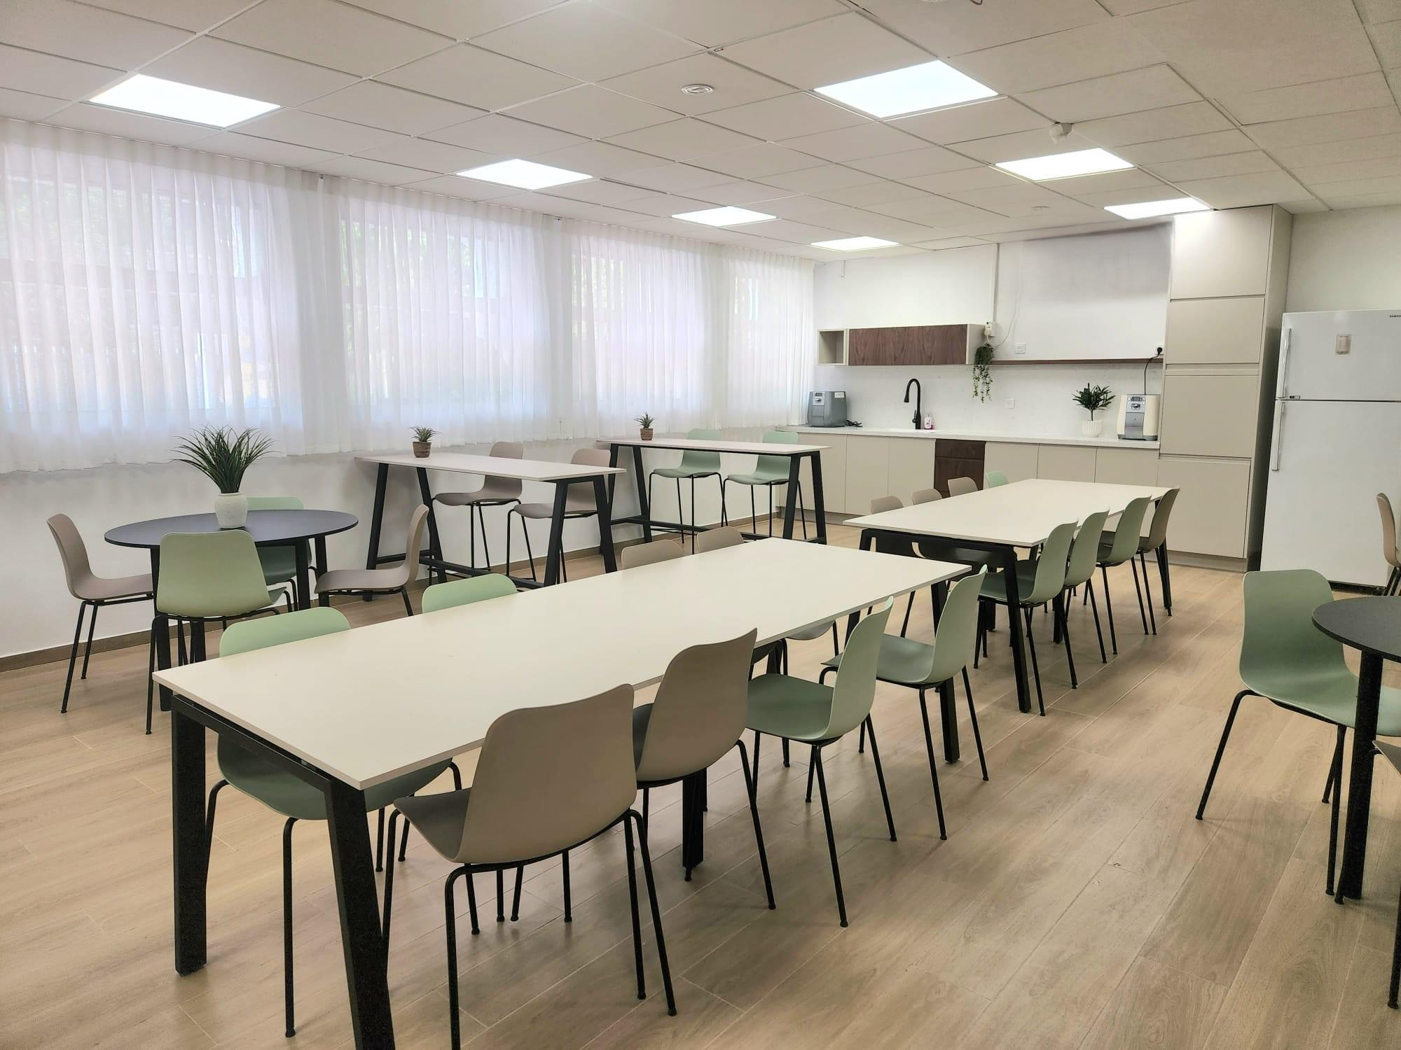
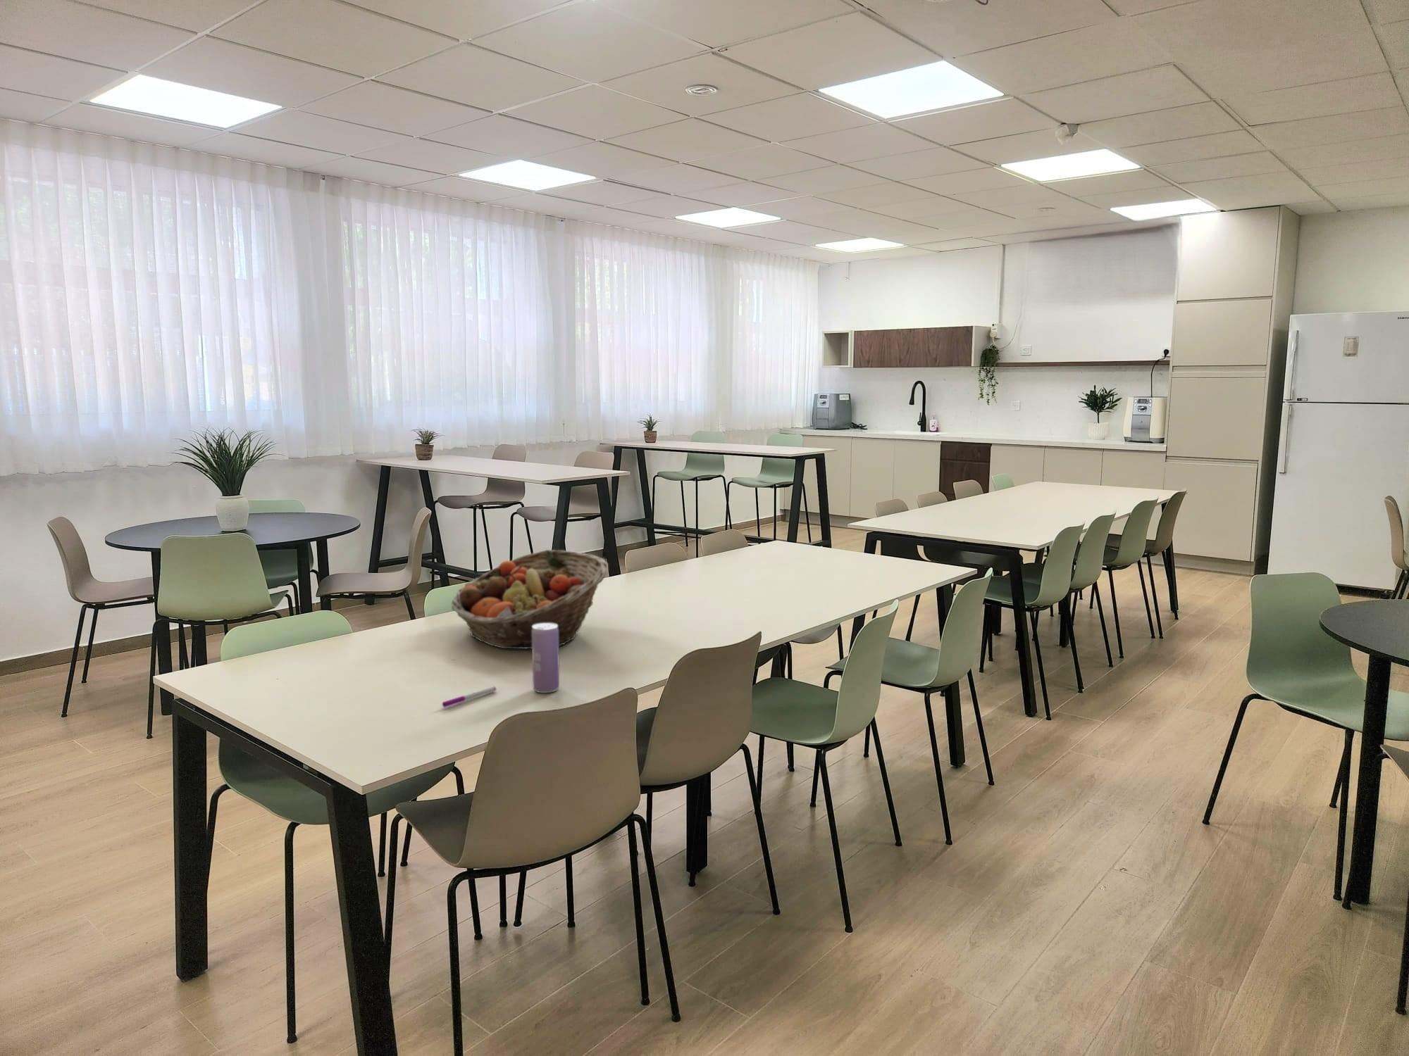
+ fruit basket [450,549,609,650]
+ pen [442,687,497,708]
+ beverage can [531,623,560,693]
